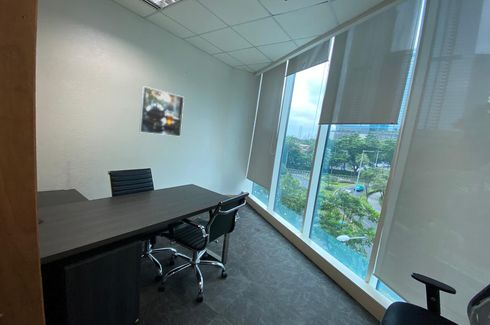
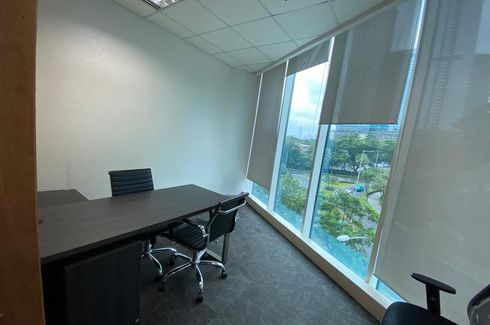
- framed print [138,85,185,137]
